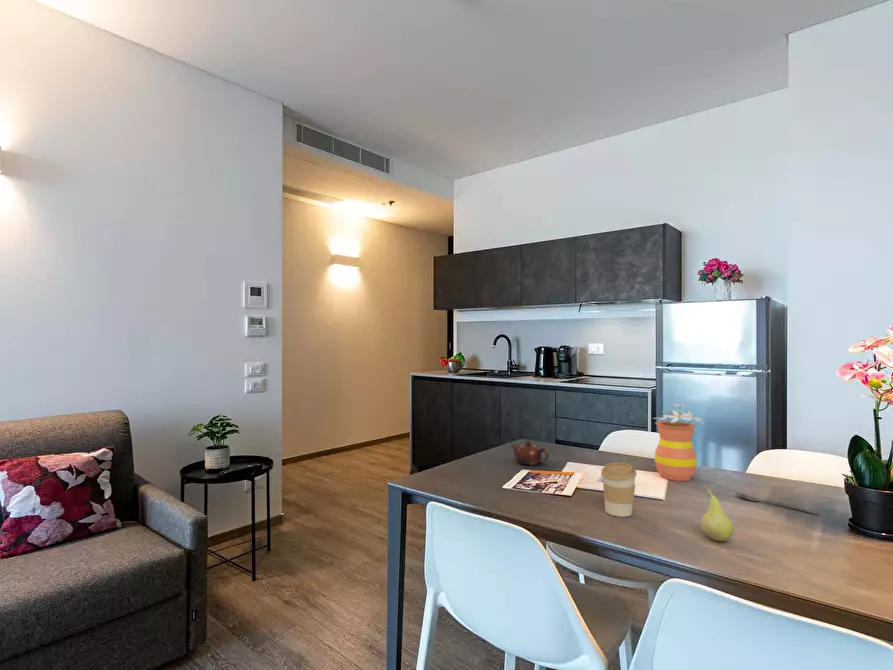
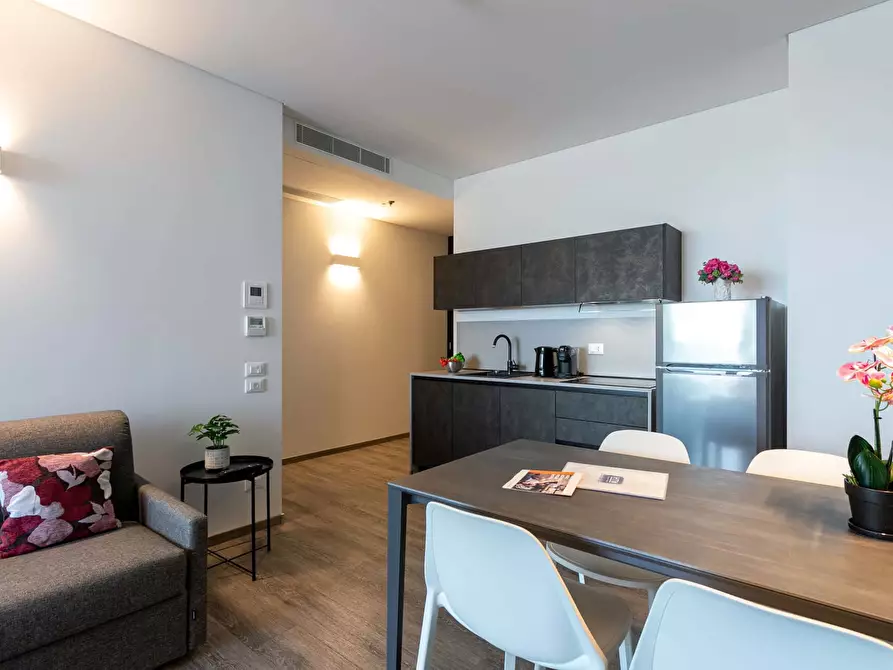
- flowerpot [652,402,705,482]
- teapot [510,439,549,466]
- spoon [735,492,818,515]
- fruit [700,485,734,542]
- coffee cup [600,462,638,518]
